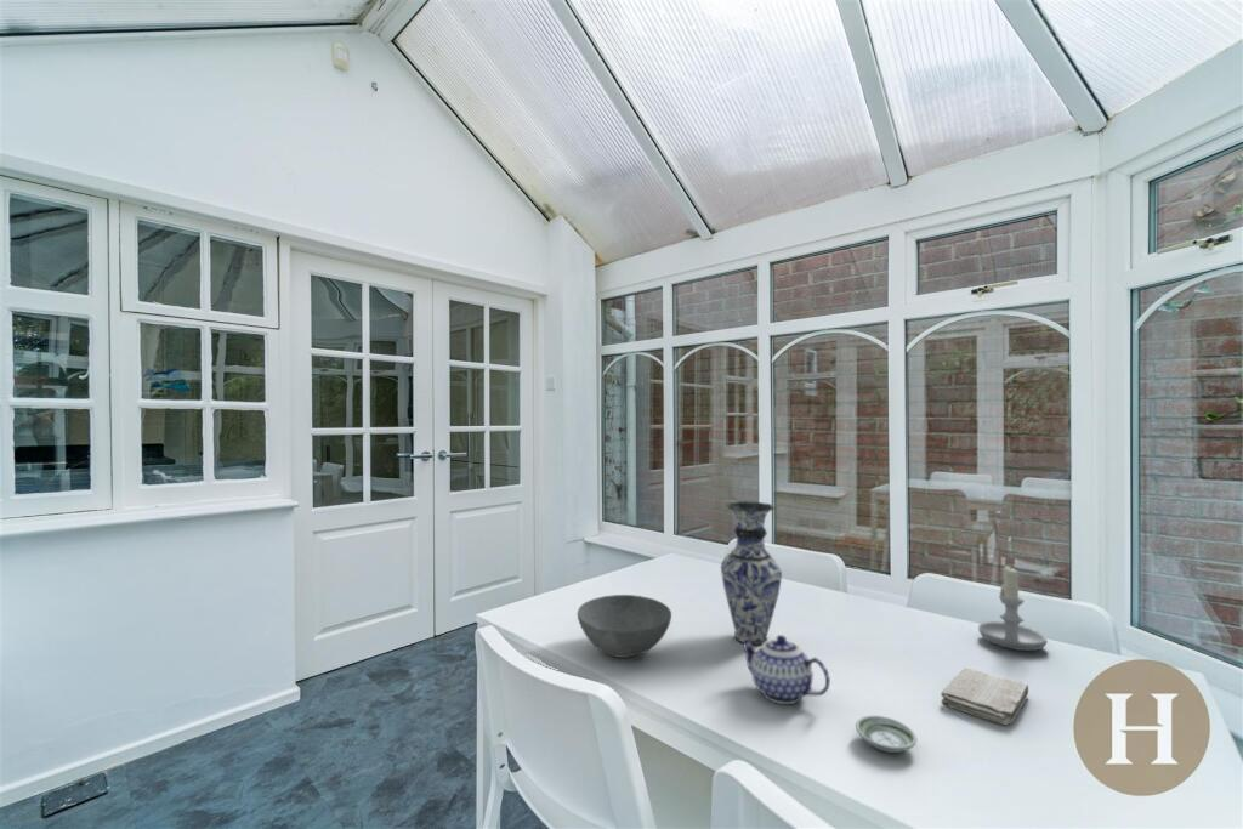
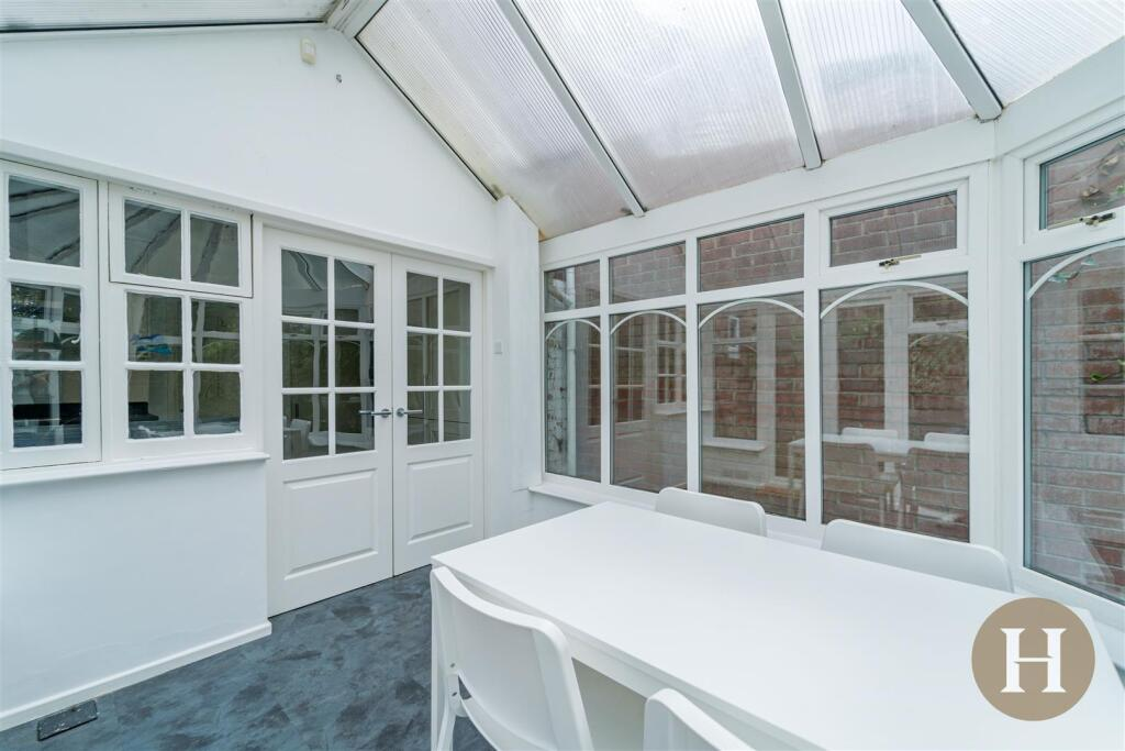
- saucer [855,715,918,754]
- vase [720,500,783,646]
- candle [977,563,1049,652]
- bowl [577,594,672,659]
- washcloth [940,666,1029,726]
- teapot [740,634,831,705]
